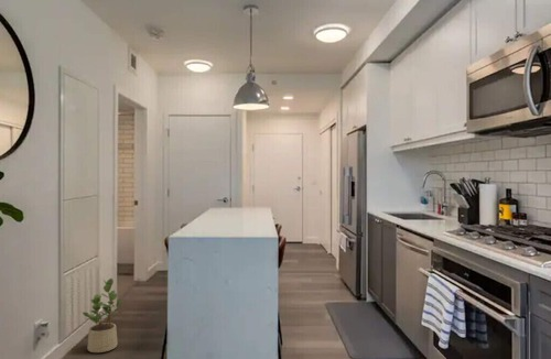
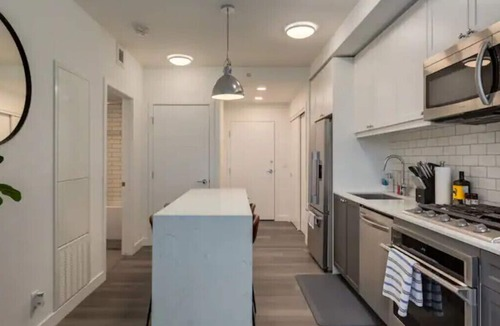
- potted plant [82,278,123,353]
